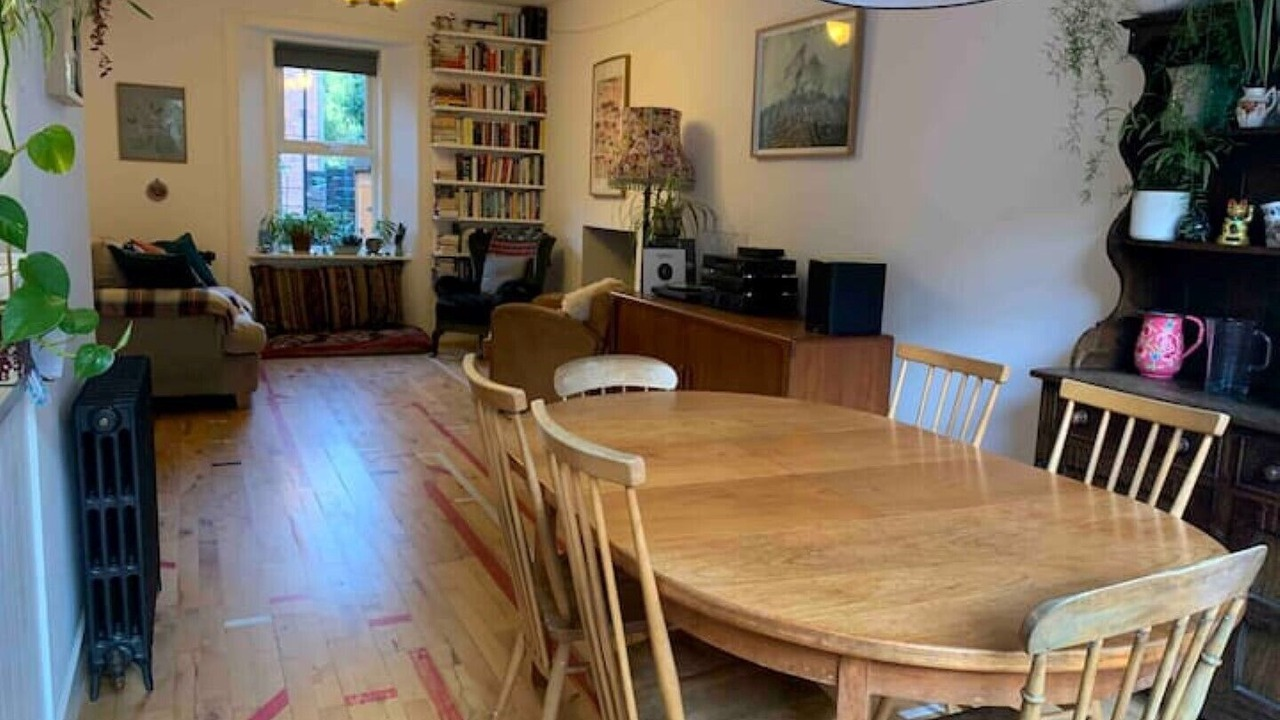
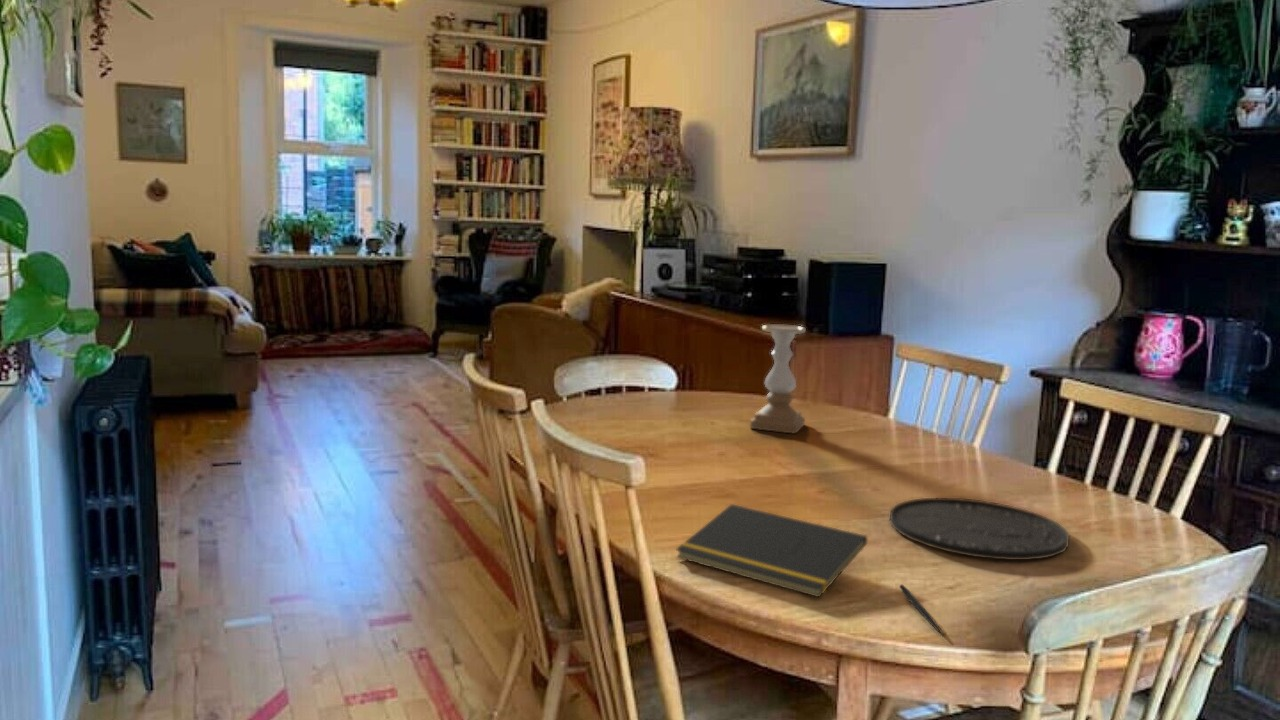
+ candle holder [749,323,807,434]
+ notepad [675,503,868,598]
+ plate [889,497,1070,561]
+ pen [898,583,945,637]
